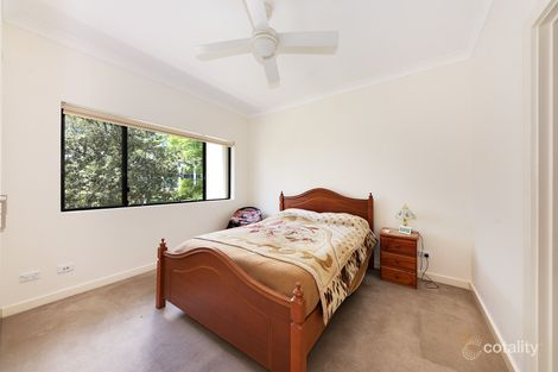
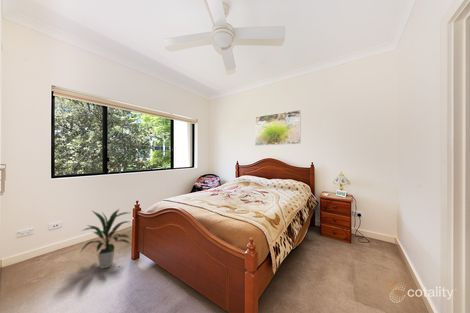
+ indoor plant [78,208,133,270]
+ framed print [254,109,301,147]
